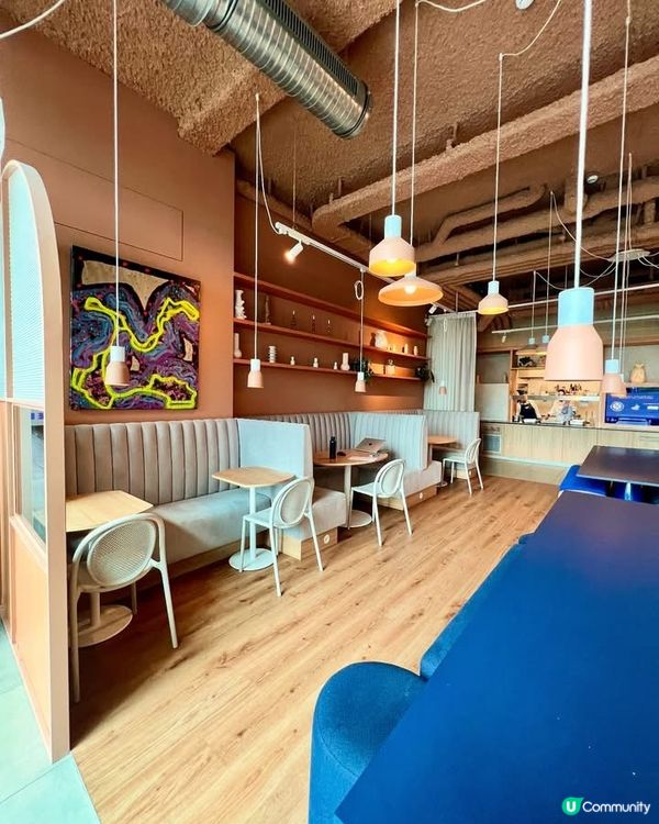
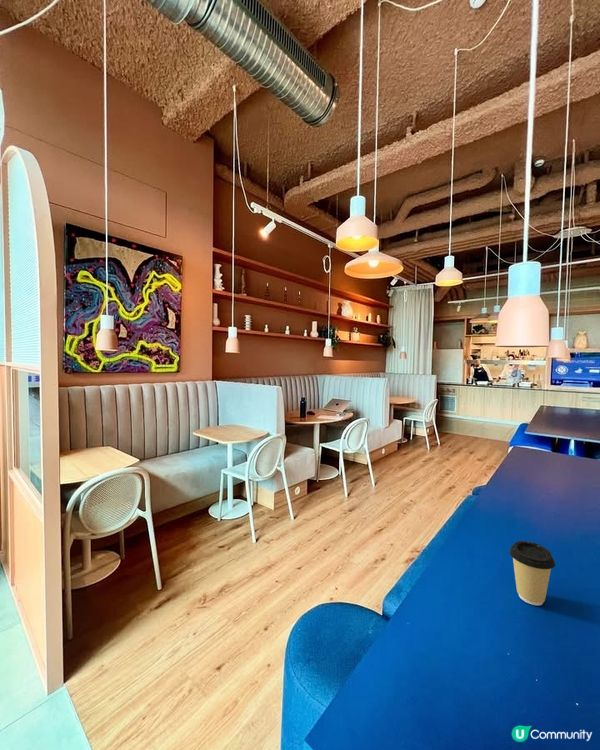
+ coffee cup [508,540,556,606]
